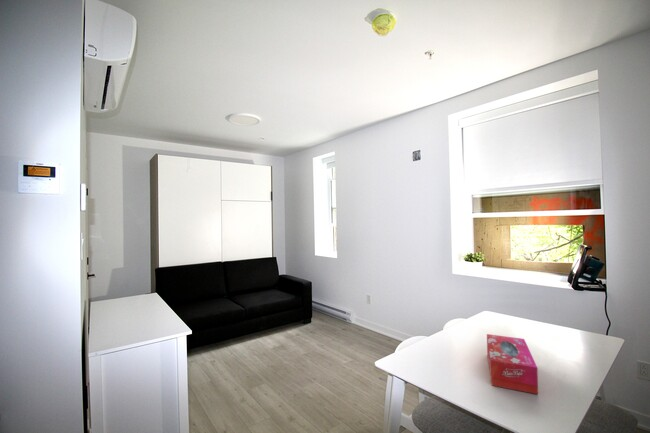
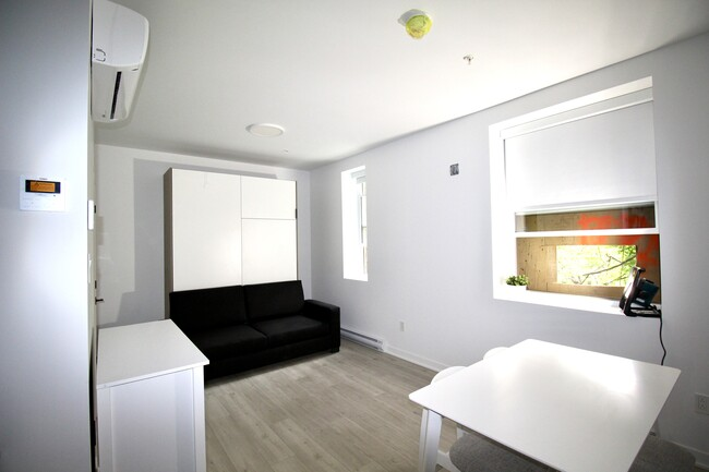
- tissue box [486,333,539,395]
